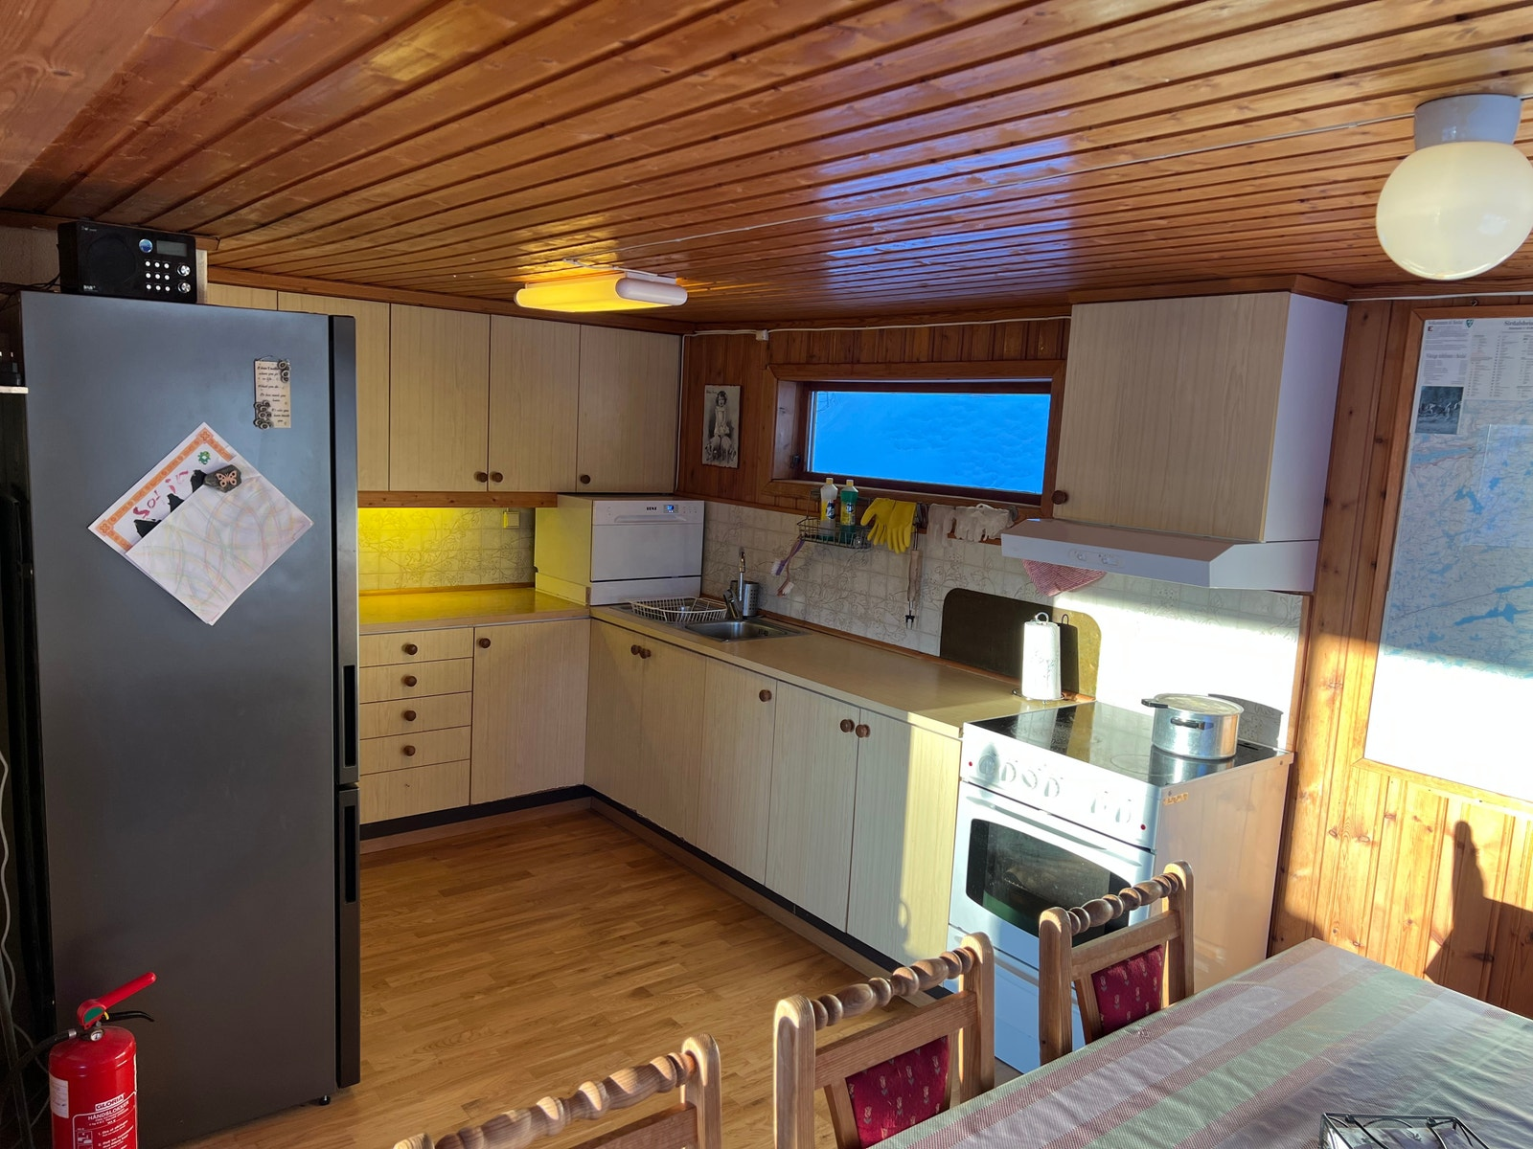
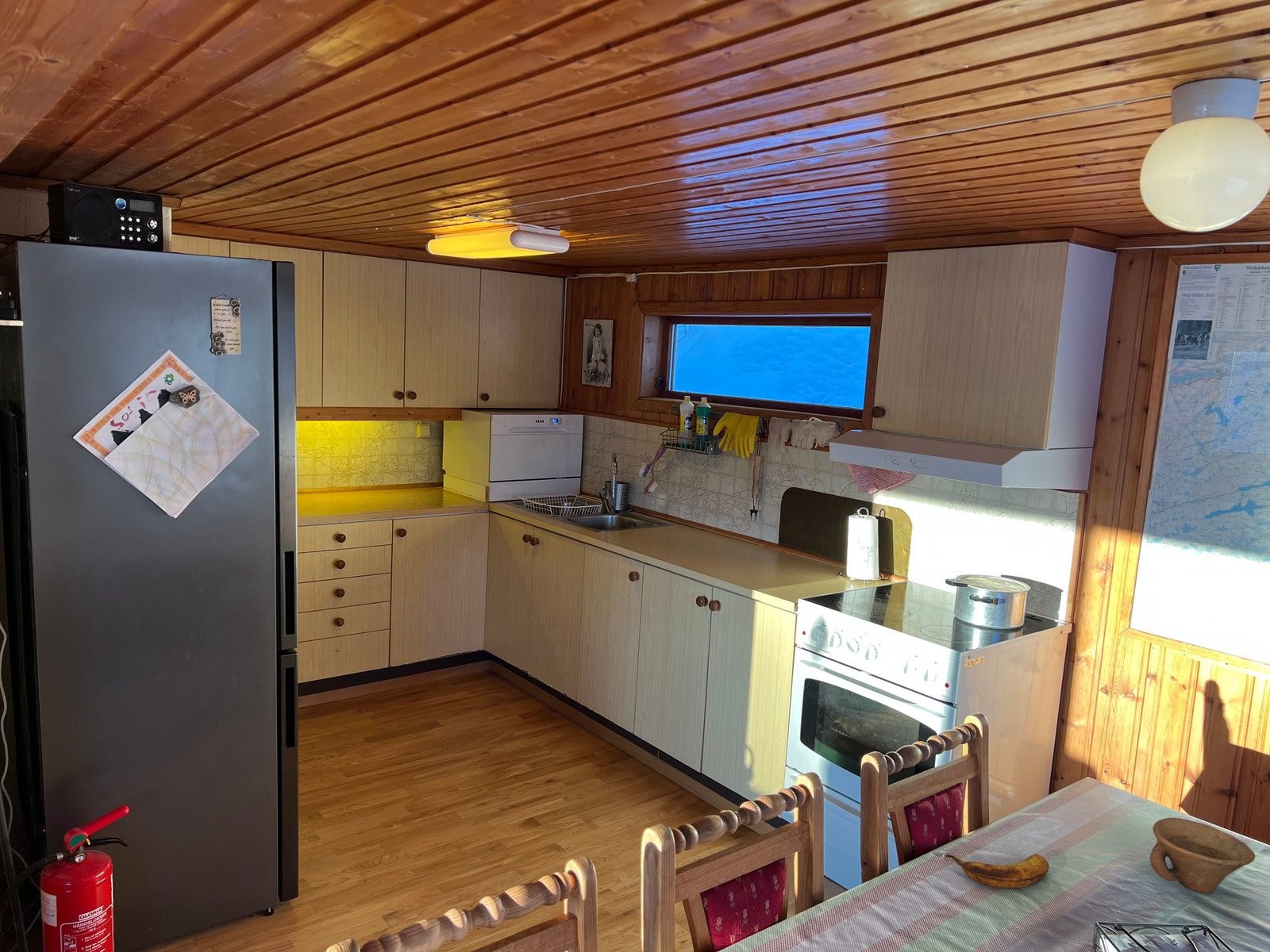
+ banana [944,853,1050,890]
+ bowl [1149,817,1256,894]
